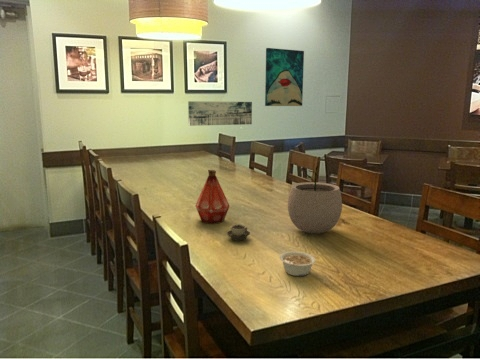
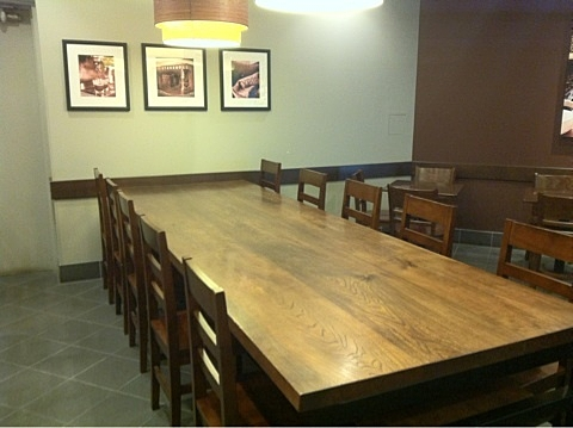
- wall art [187,100,253,127]
- wall art [264,47,305,107]
- legume [279,250,317,277]
- bottle [194,169,231,225]
- cup [226,223,251,242]
- plant pot [287,165,343,235]
